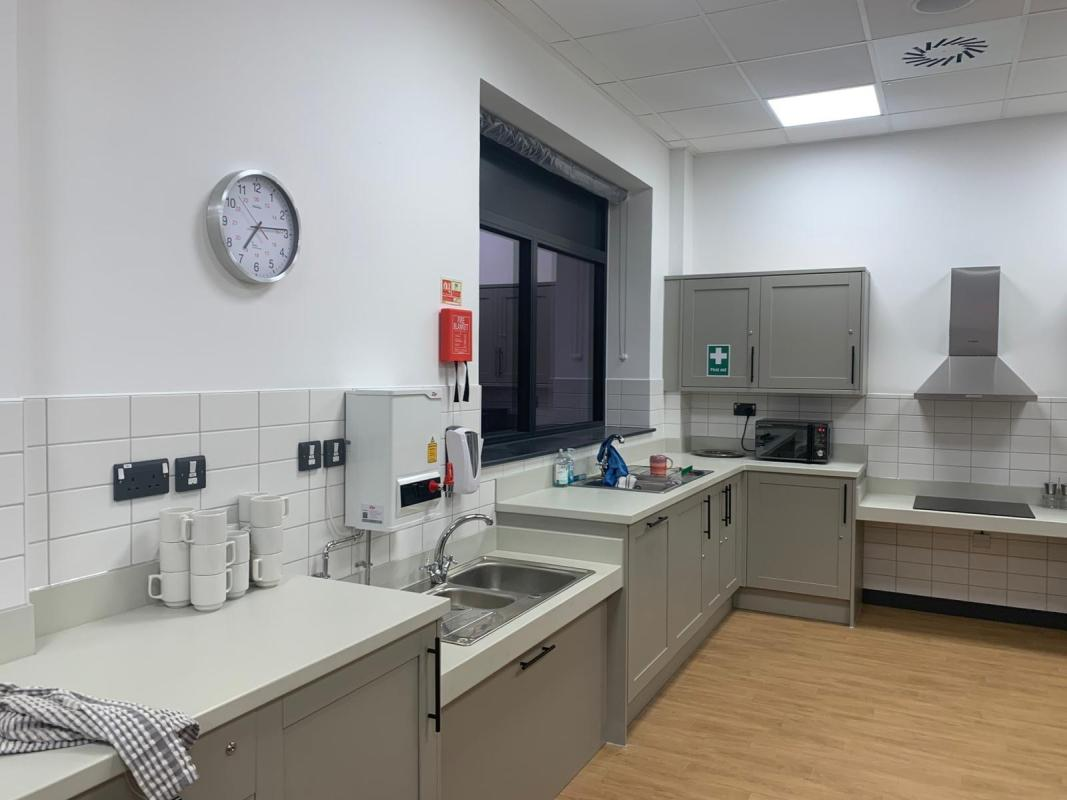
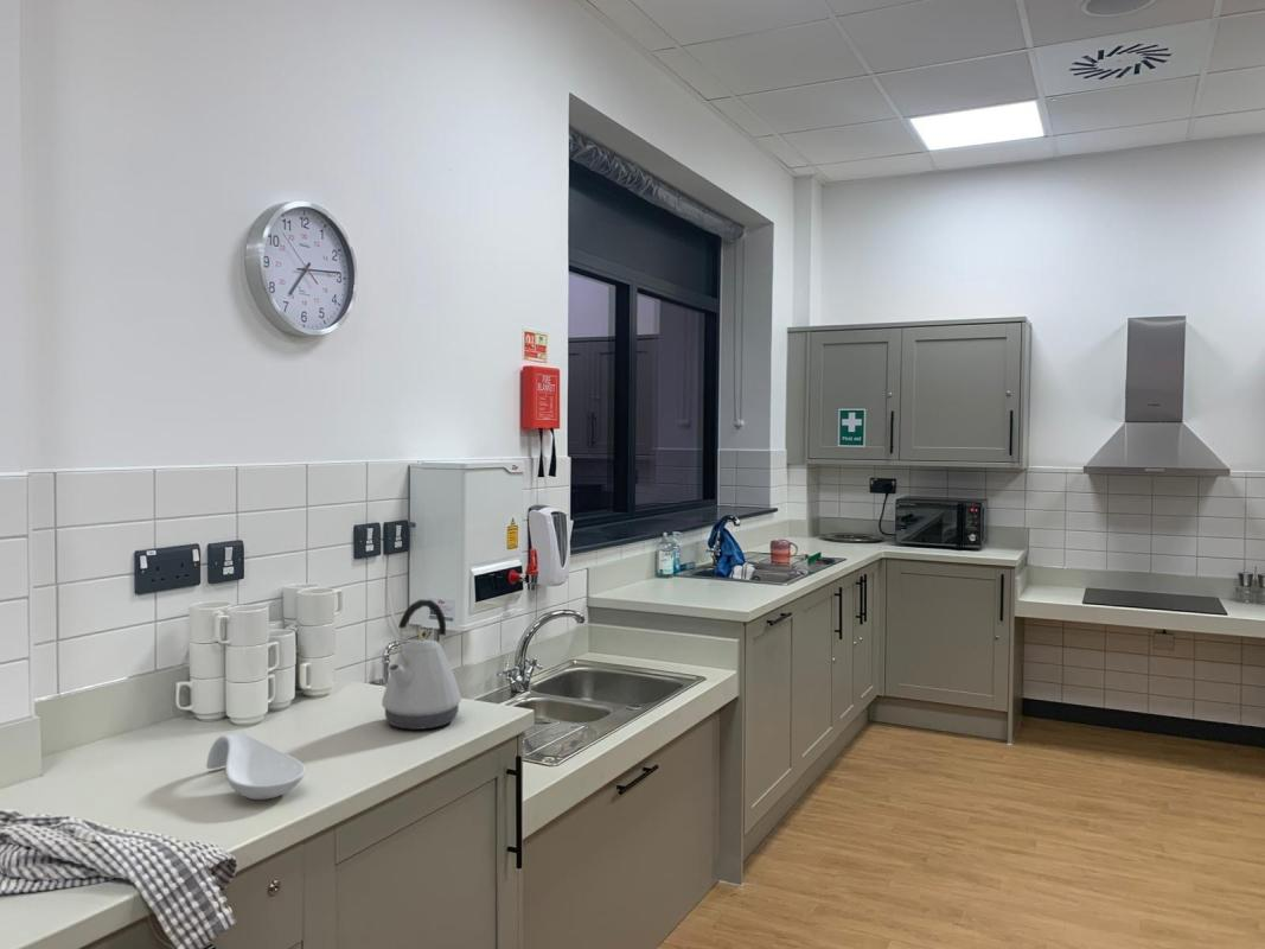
+ kettle [381,599,462,731]
+ spoon rest [205,731,307,801]
